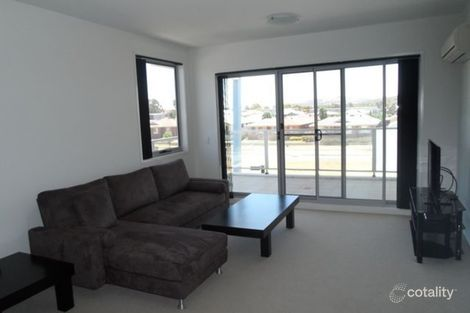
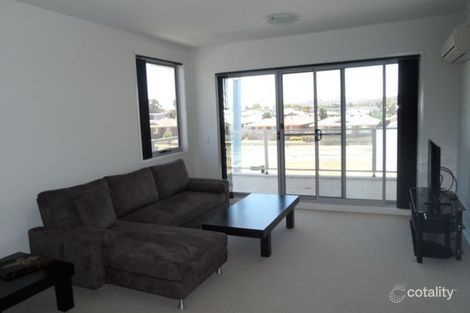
+ book [0,251,55,282]
